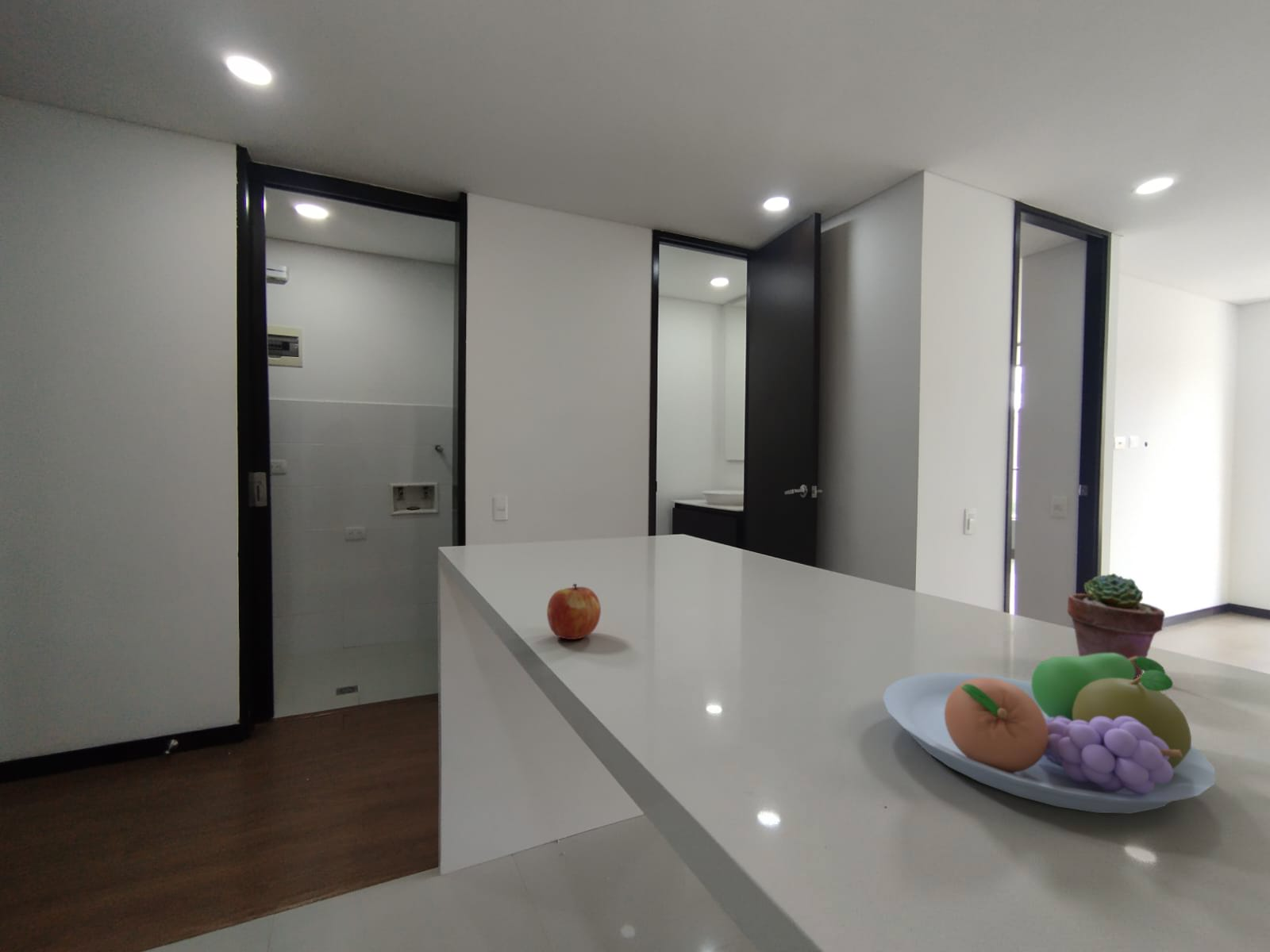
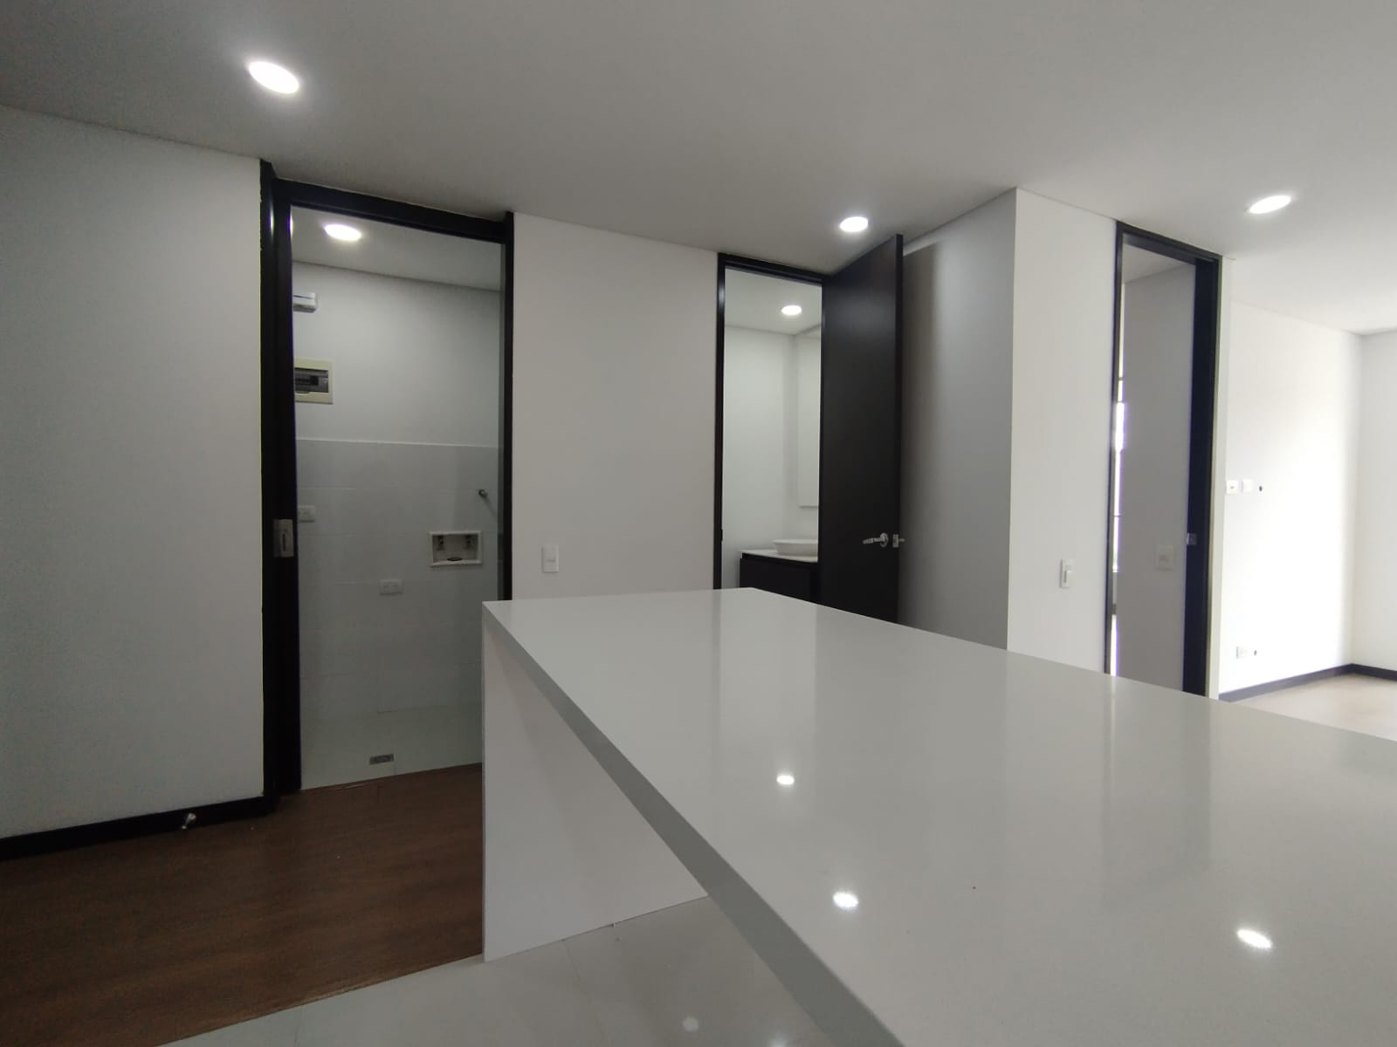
- fruit bowl [882,653,1215,815]
- apple [546,583,602,640]
- potted succulent [1067,573,1166,679]
